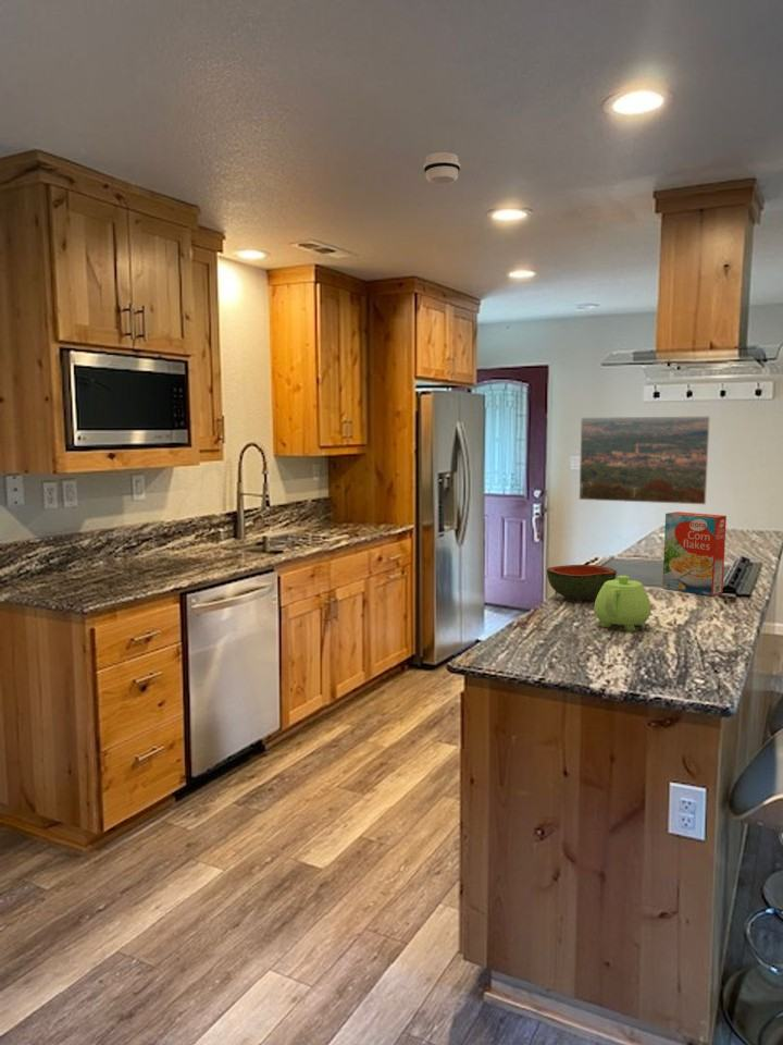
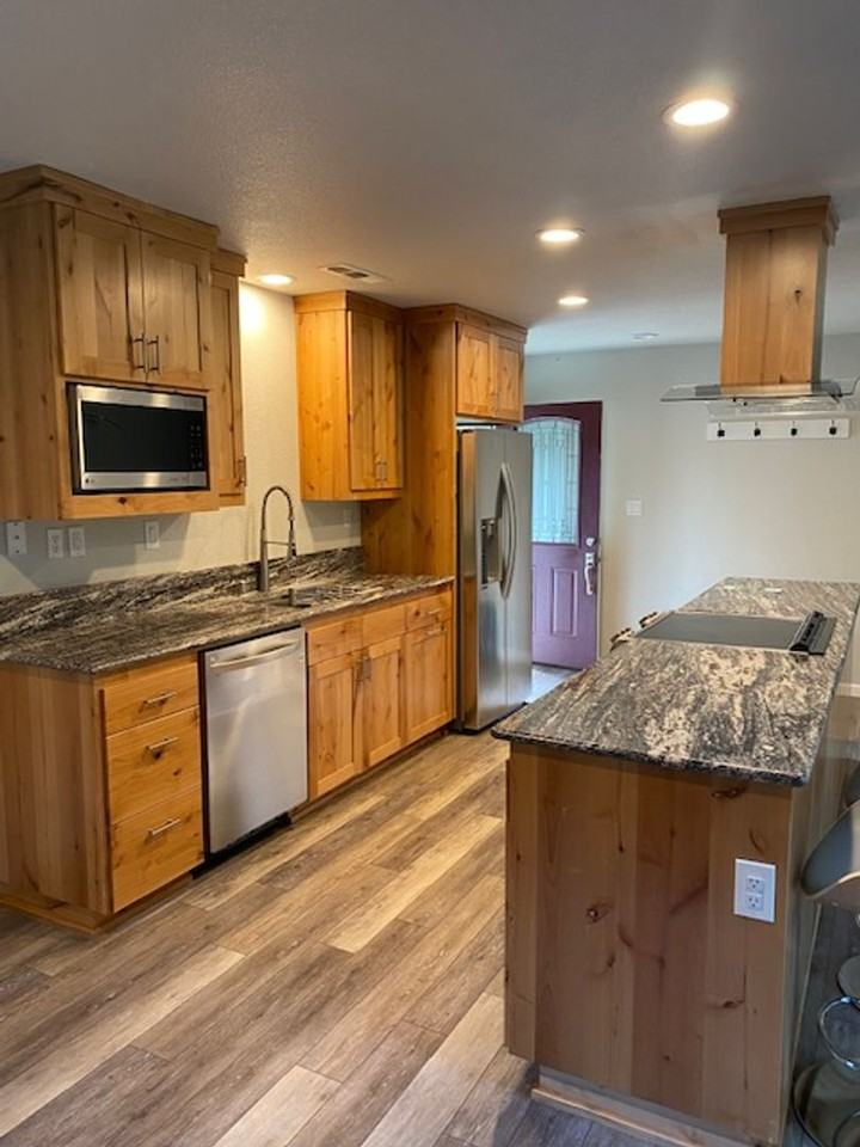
- cereal box [661,511,728,597]
- smoke detector [422,151,461,186]
- teapot [593,575,652,632]
- bowl [546,564,618,601]
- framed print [579,416,711,505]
